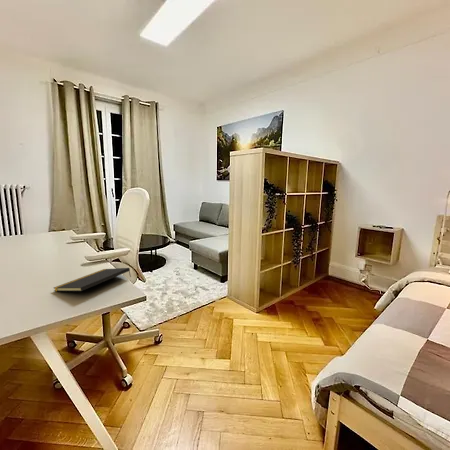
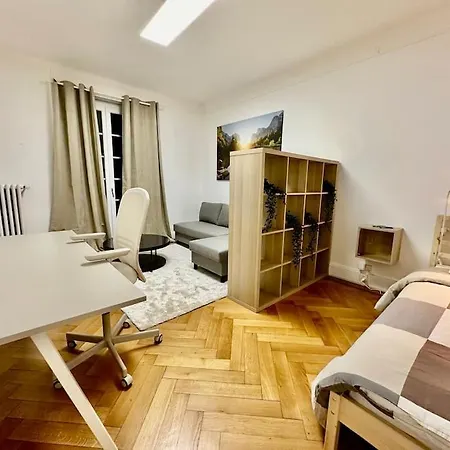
- notepad [53,267,132,292]
